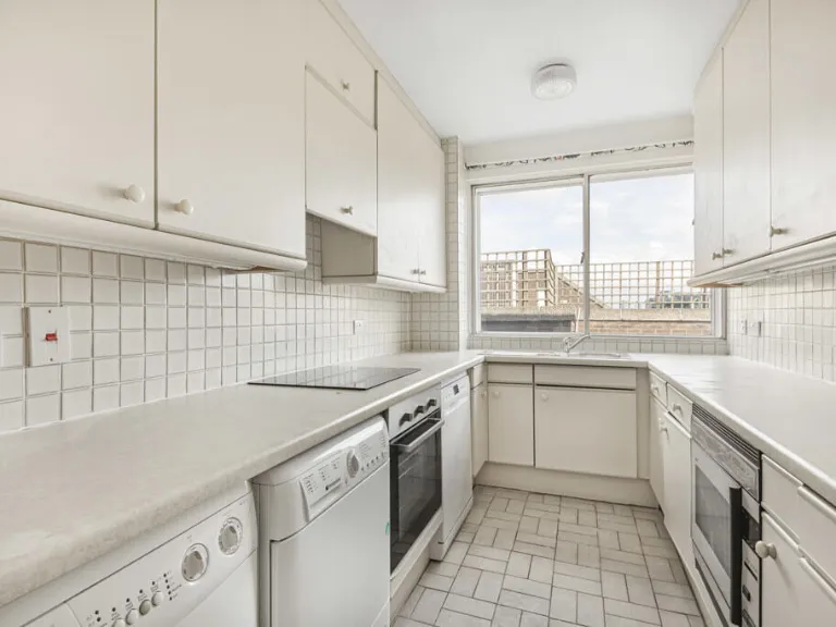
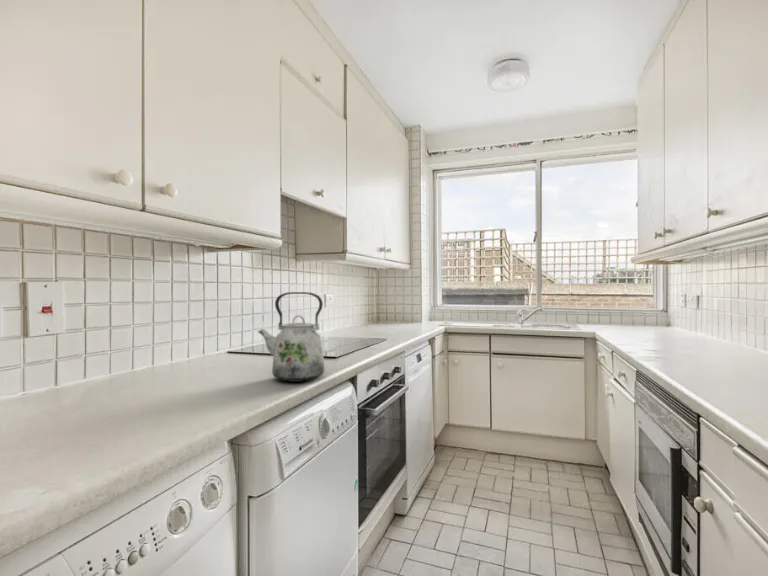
+ kettle [257,291,326,383]
